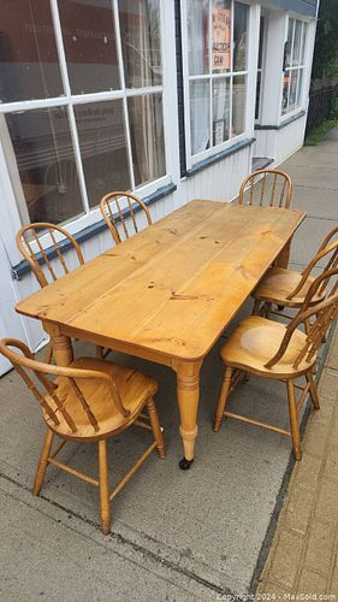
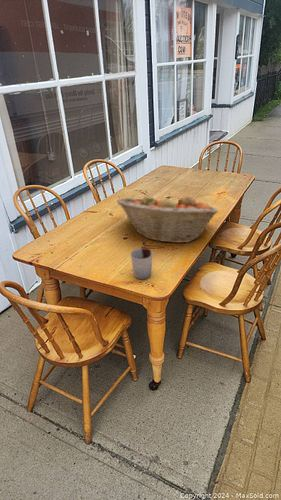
+ fruit basket [116,192,219,244]
+ cup [129,247,154,280]
